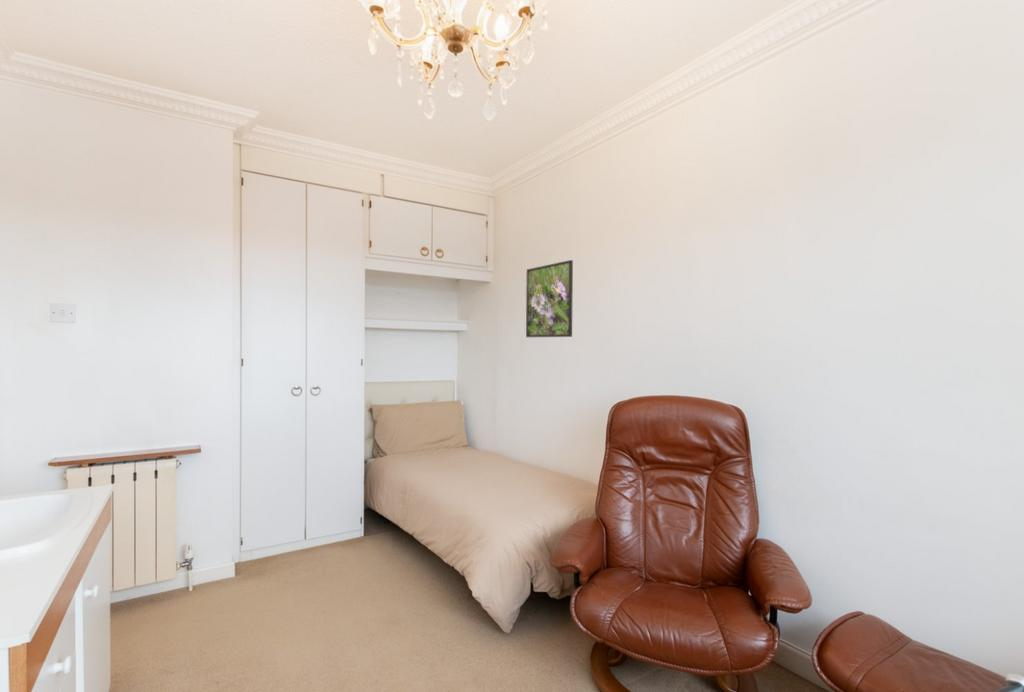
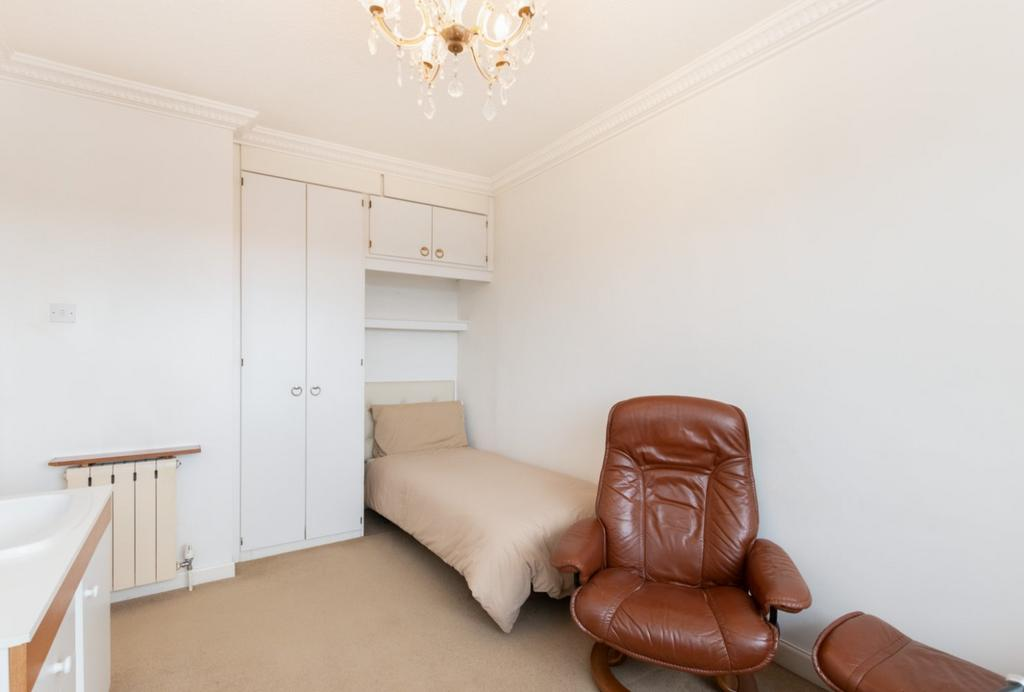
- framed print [525,259,574,338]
